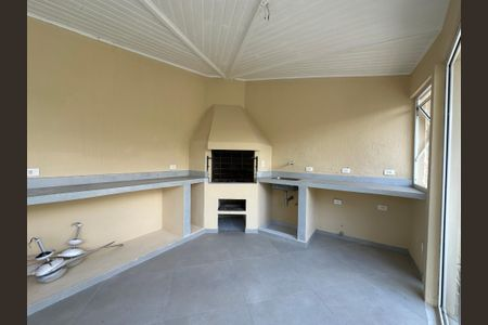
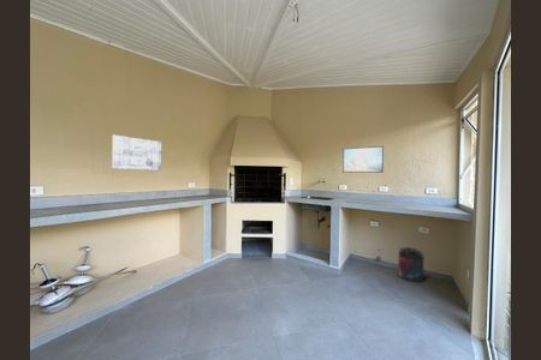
+ supplement container [397,246,426,283]
+ wall art [112,134,162,172]
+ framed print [341,145,385,174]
